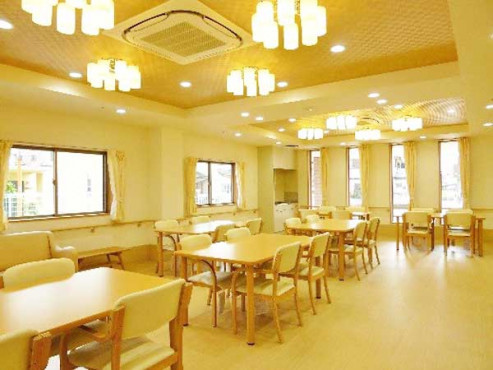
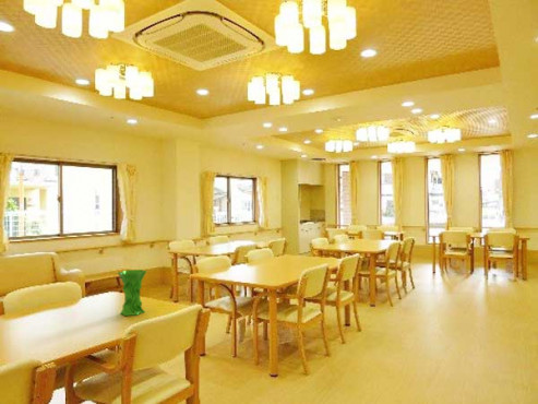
+ vase [116,269,148,317]
